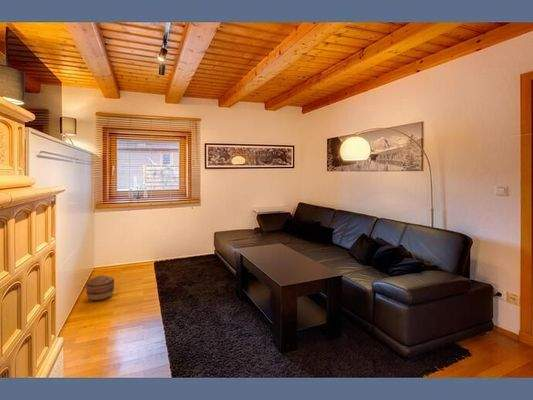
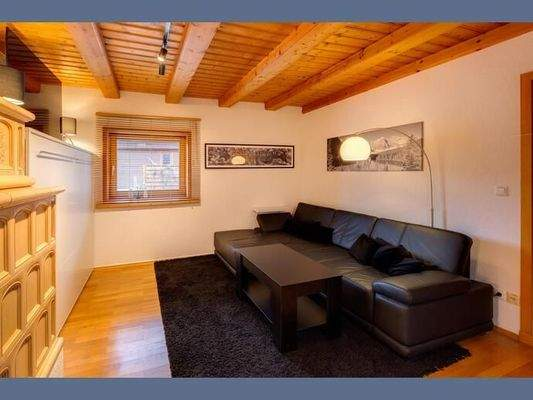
- basket [85,274,115,301]
